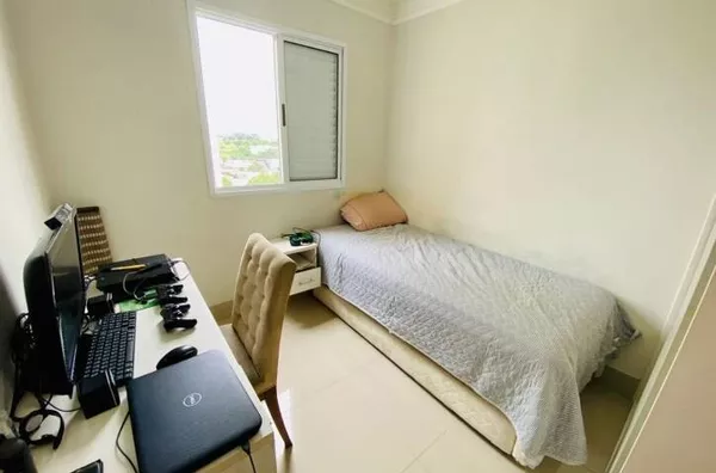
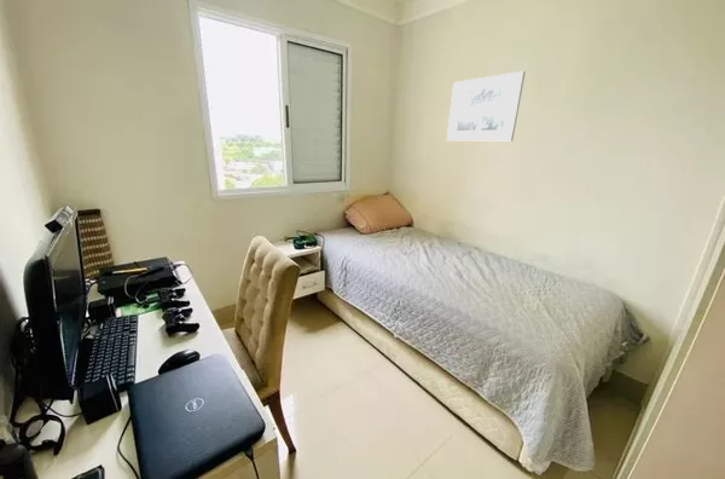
+ wall art [446,70,527,142]
